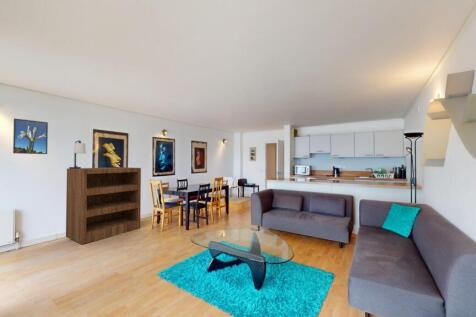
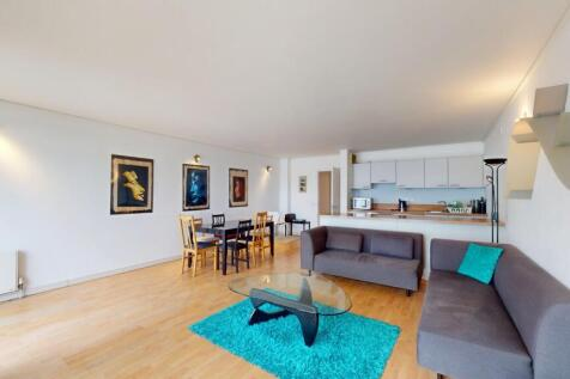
- lamp [68,139,87,169]
- bookshelf [65,166,142,245]
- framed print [12,117,49,155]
